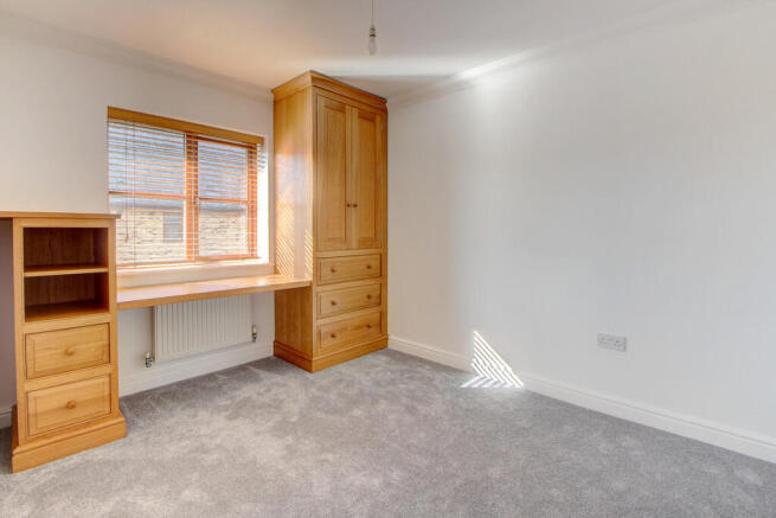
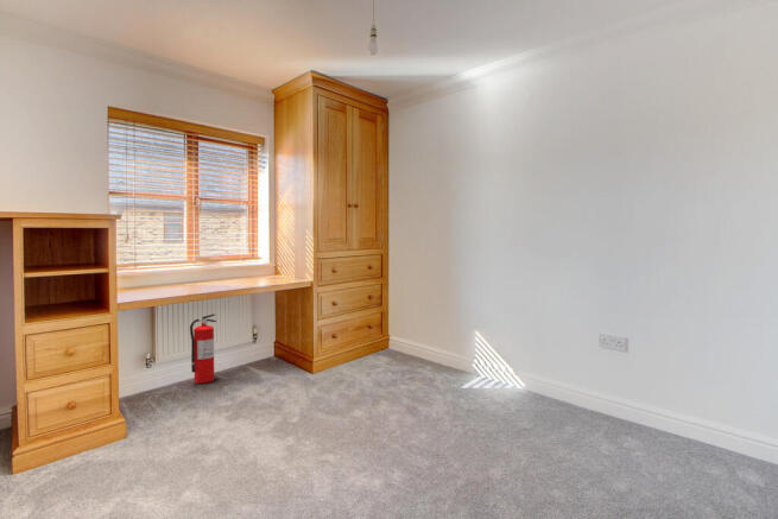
+ fire extinguisher [189,312,217,385]
